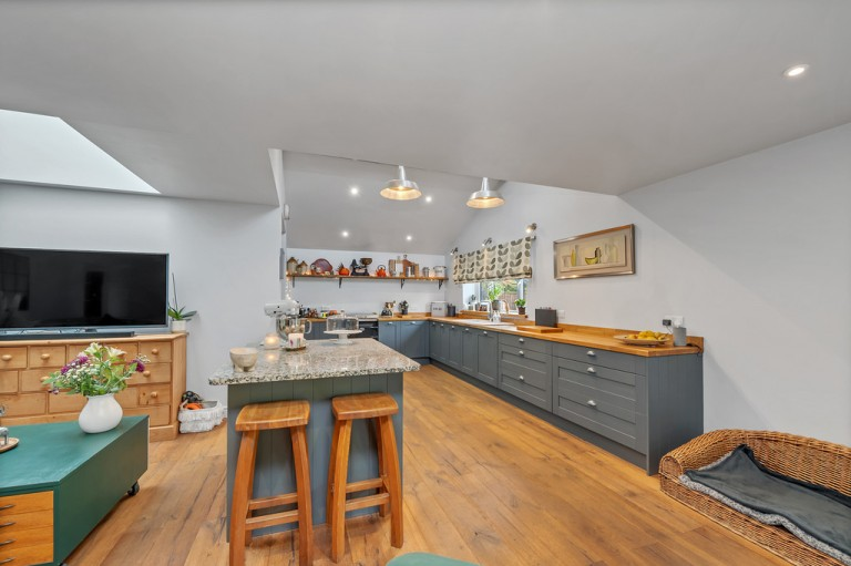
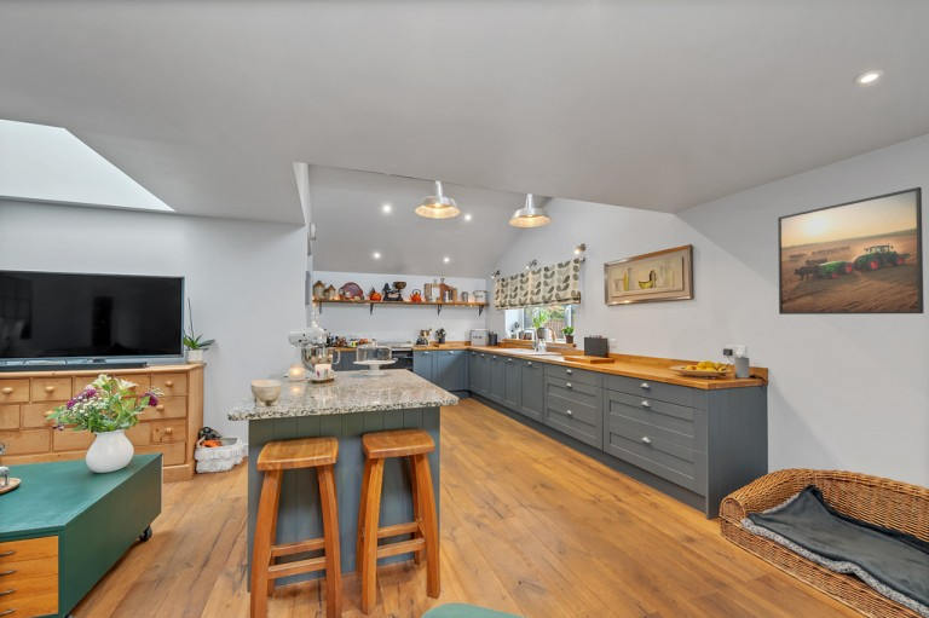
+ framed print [777,186,925,316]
